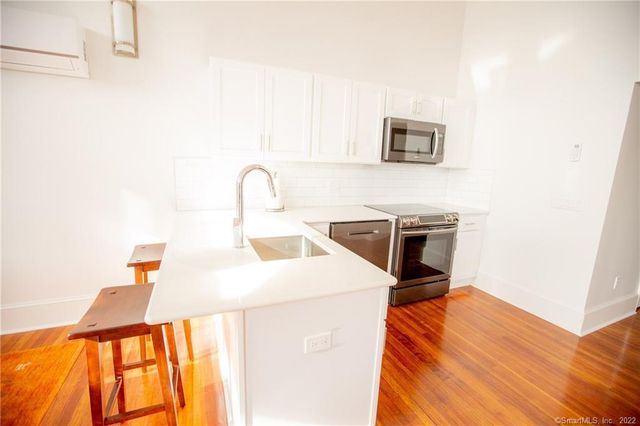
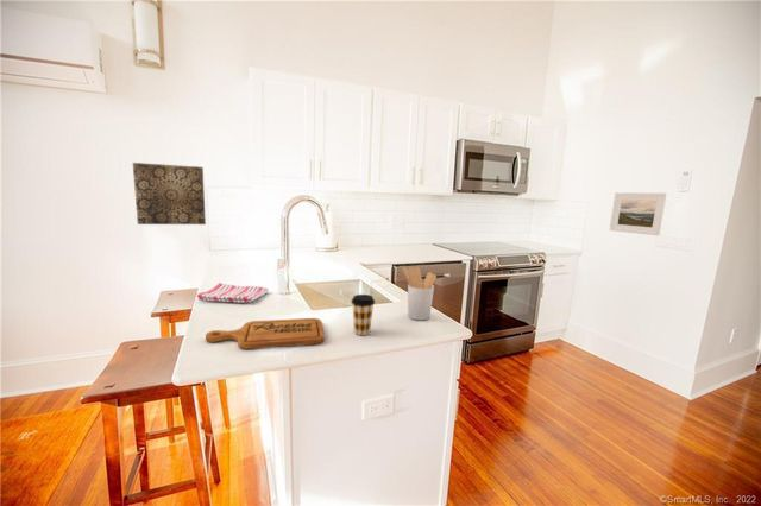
+ dish towel [196,282,270,304]
+ cutting board [205,317,326,350]
+ coffee cup [350,293,376,336]
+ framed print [609,191,669,236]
+ wall art [132,162,207,226]
+ utensil holder [402,266,438,321]
